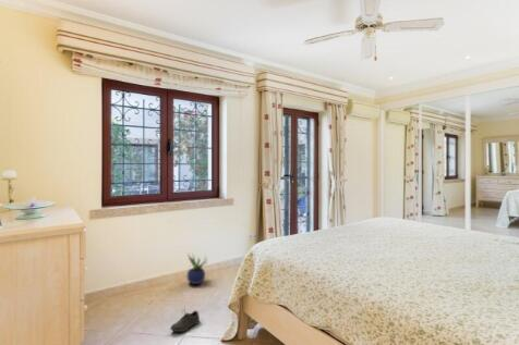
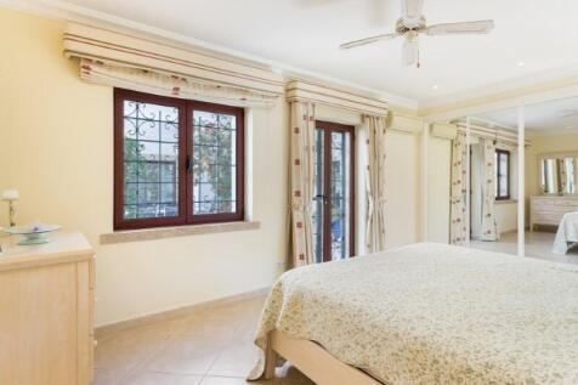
- shoe [169,306,201,333]
- potted plant [185,252,208,285]
